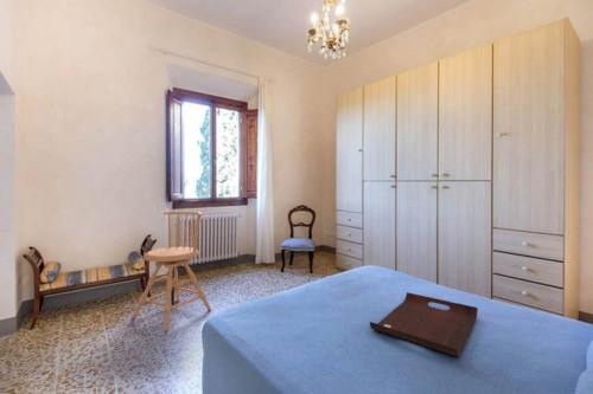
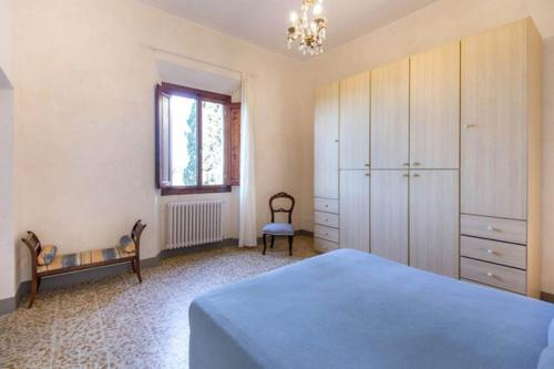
- chair [130,211,212,332]
- serving tray [369,291,479,359]
